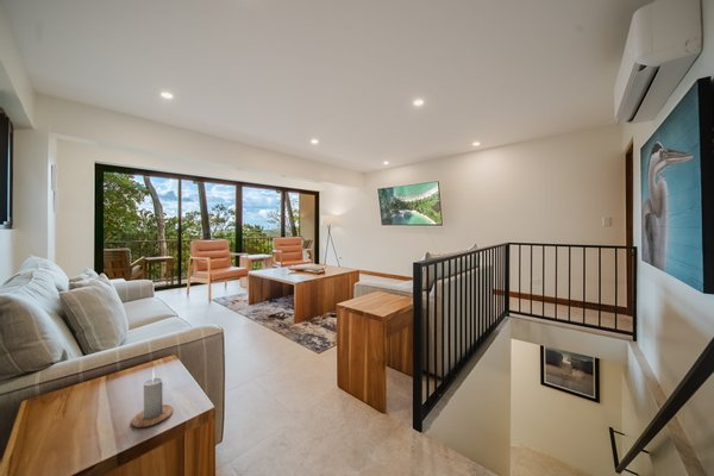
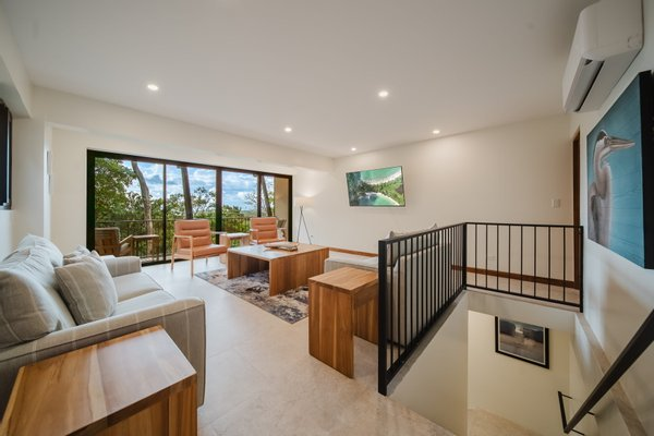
- candle [130,368,174,428]
